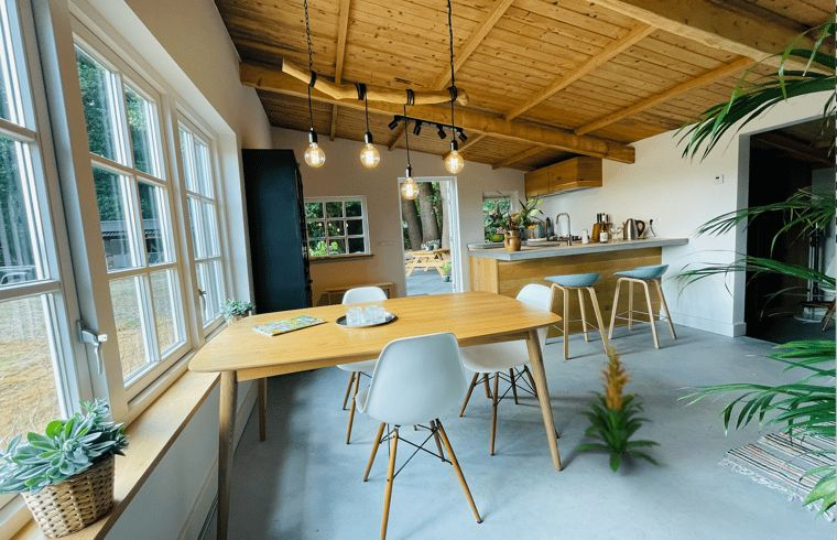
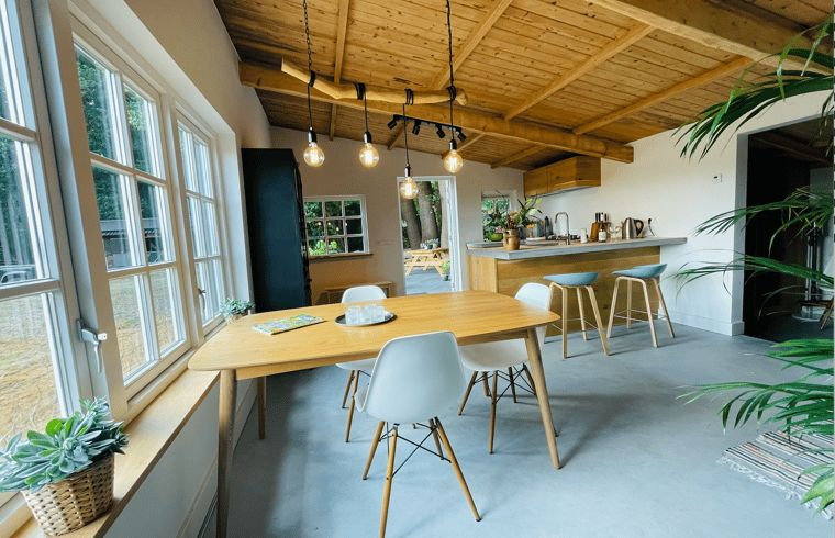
- indoor plant [575,343,662,474]
